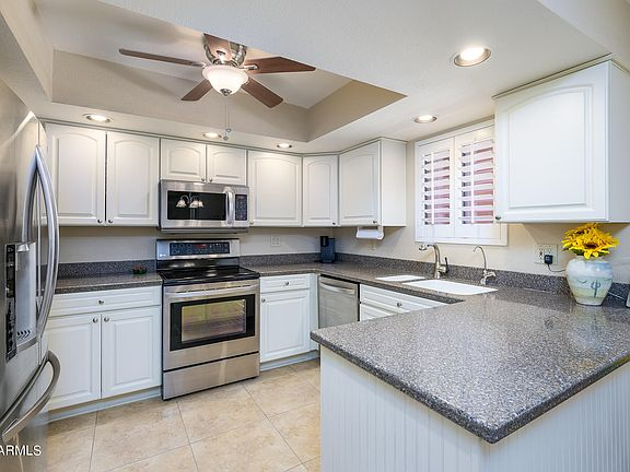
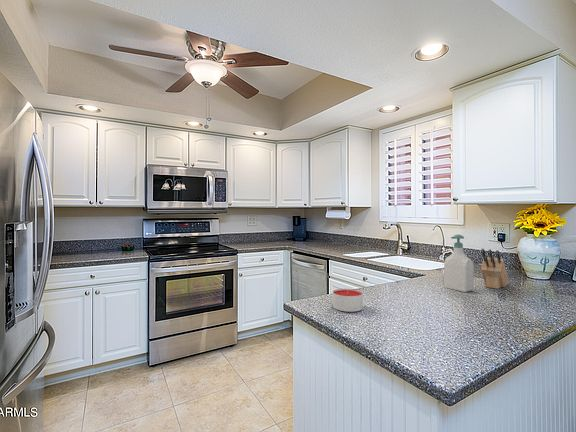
+ candle [332,288,364,313]
+ knife block [480,248,510,290]
+ soap bottle [443,233,475,293]
